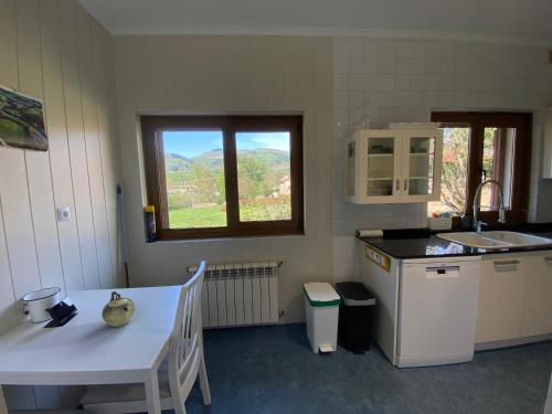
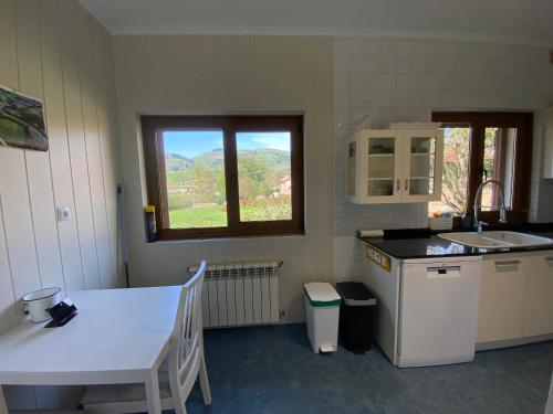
- teapot [100,290,136,328]
